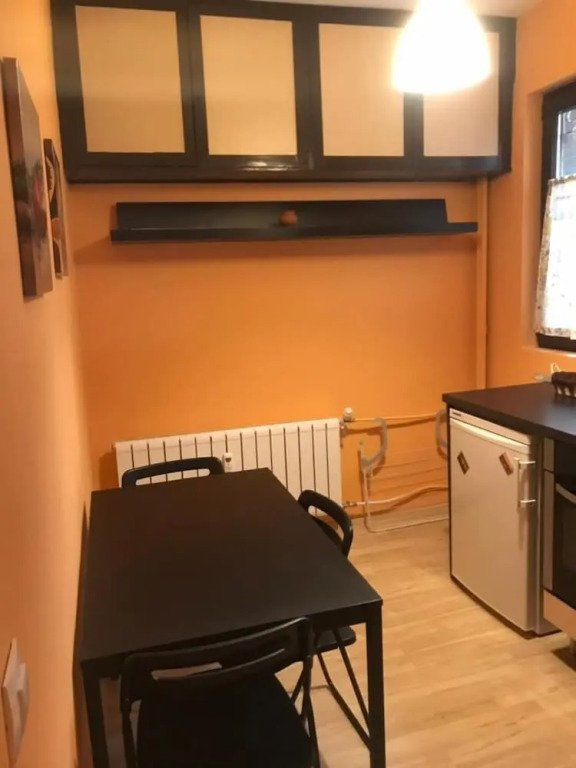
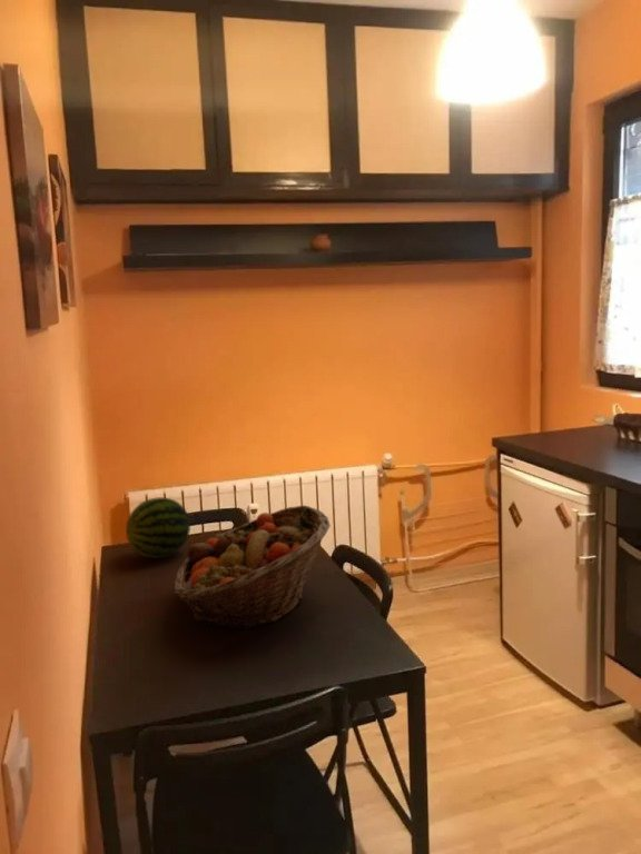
+ fruit basket [172,504,332,632]
+ fruit [125,496,191,559]
